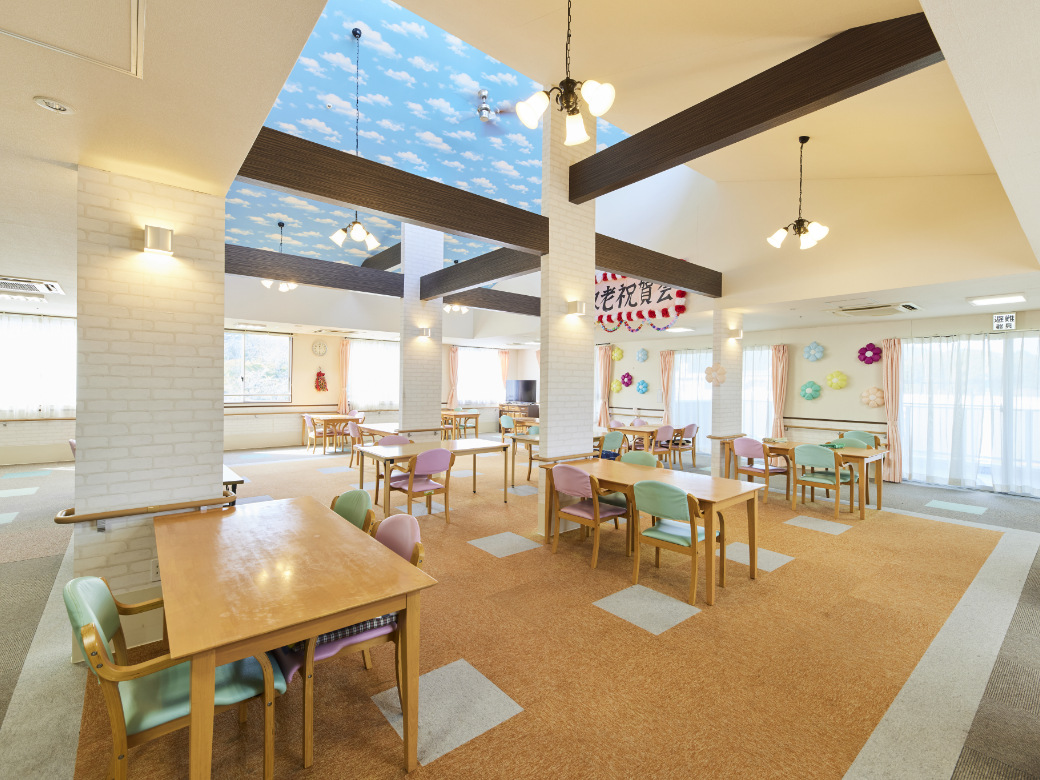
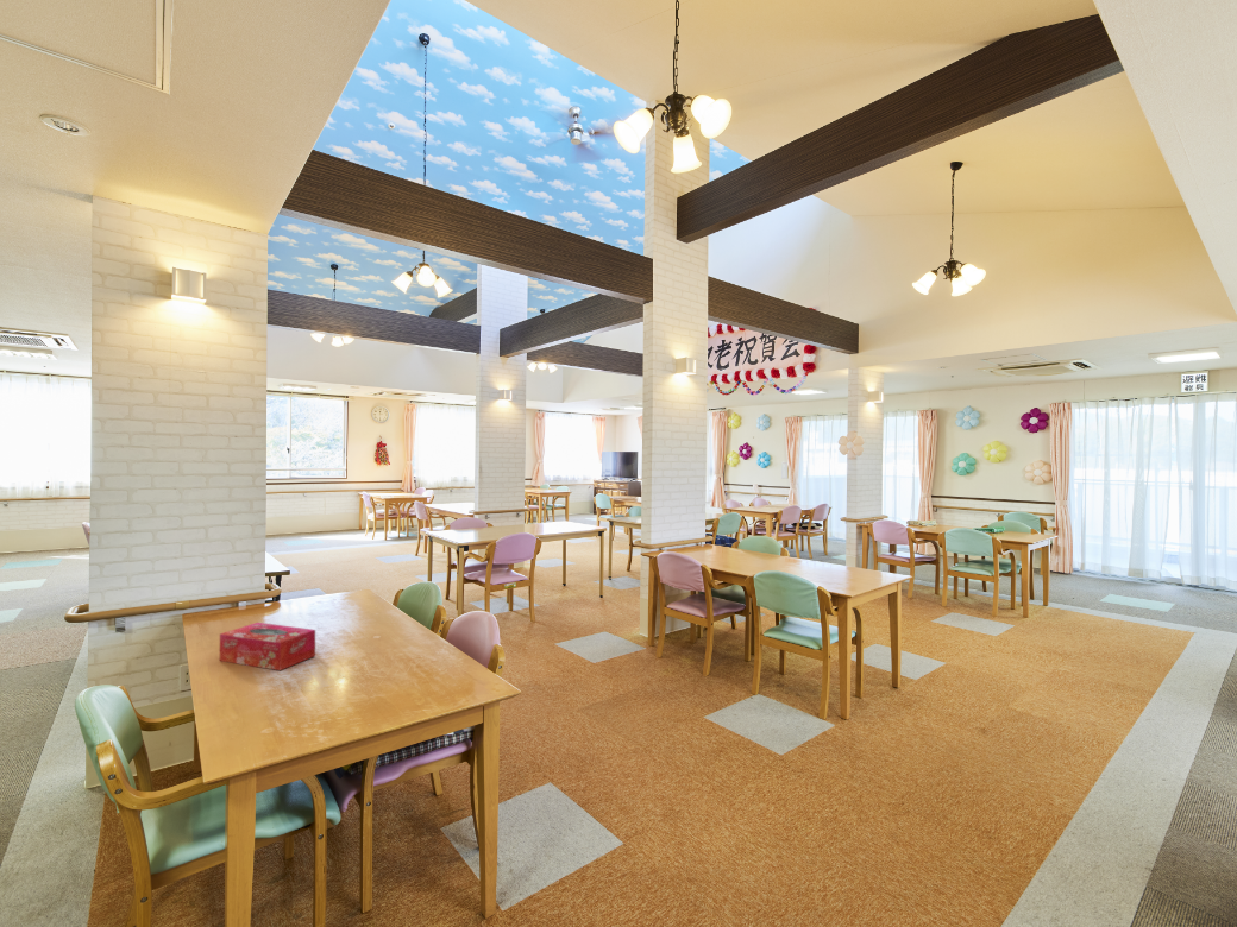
+ tissue box [219,622,316,671]
